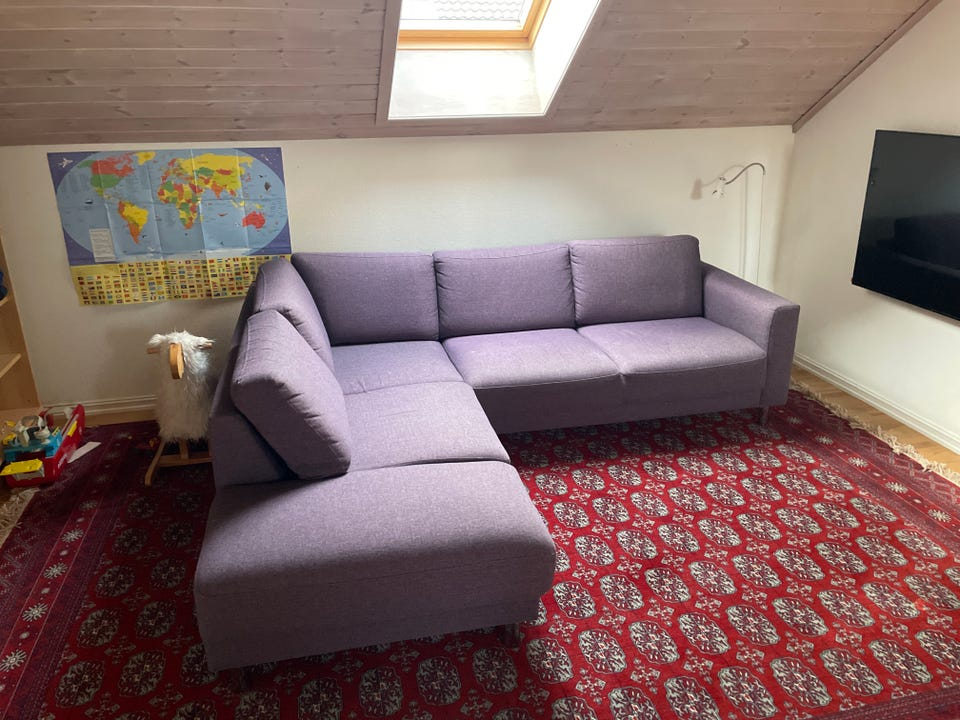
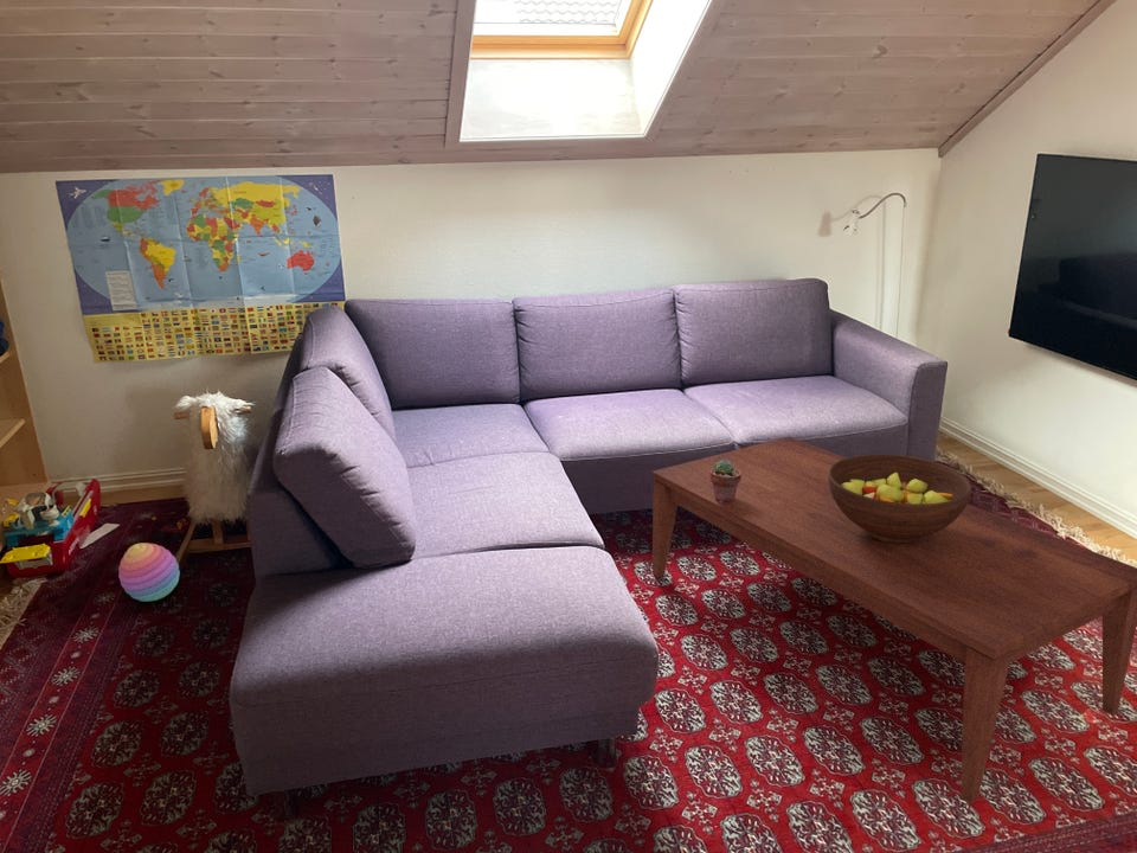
+ stacking toy [117,541,181,603]
+ coffee table [651,435,1137,804]
+ fruit bowl [828,453,972,544]
+ potted succulent [711,460,741,502]
